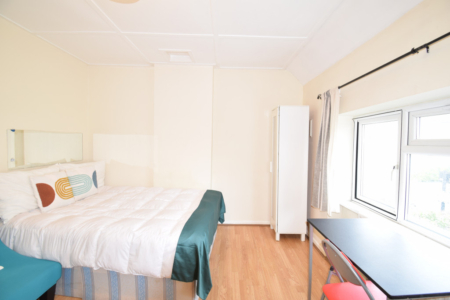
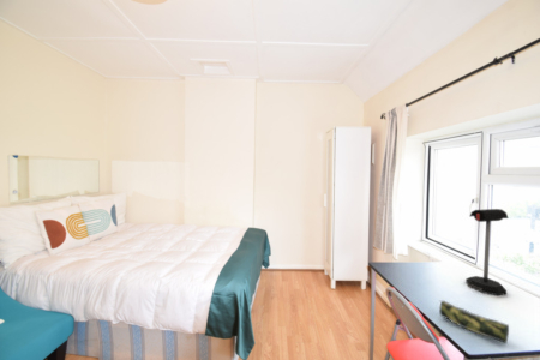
+ mailbox [464,208,509,296]
+ pencil case [438,299,510,344]
